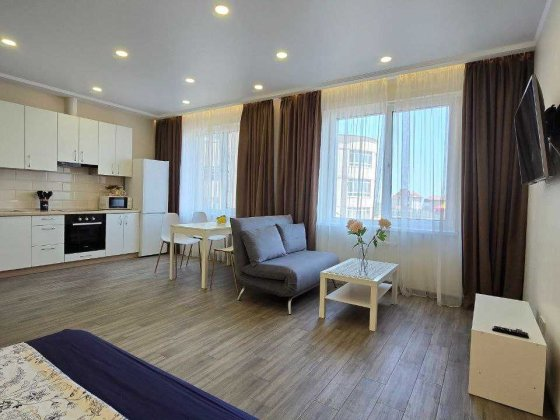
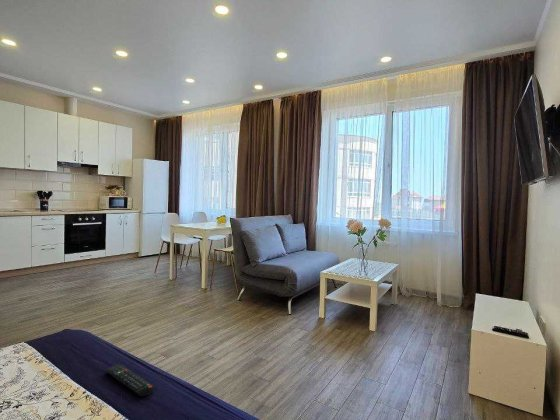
+ remote control [105,363,156,397]
